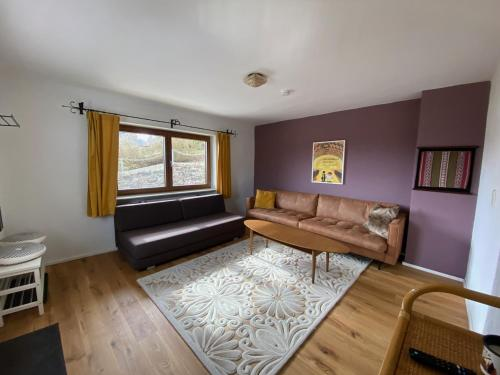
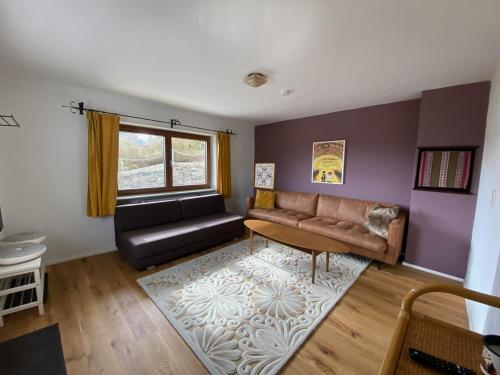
+ wall art [254,163,276,190]
